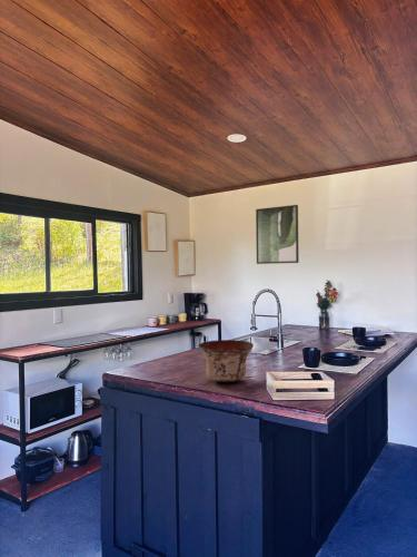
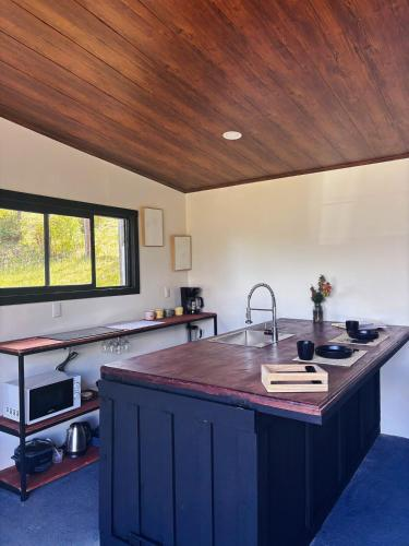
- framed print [255,204,300,265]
- bowl [197,339,255,383]
